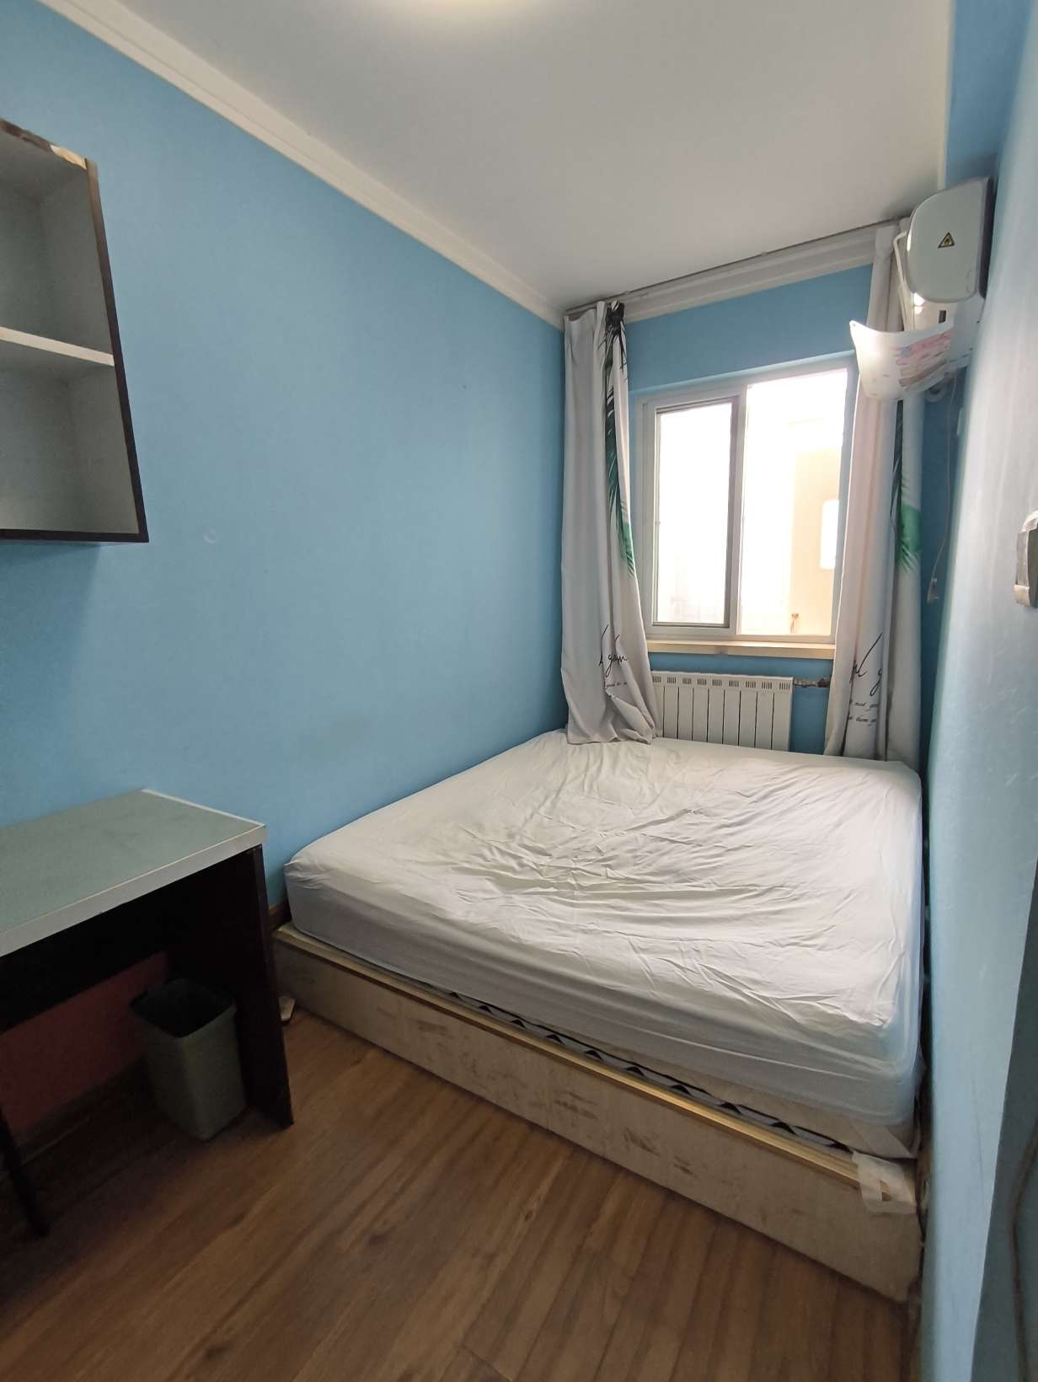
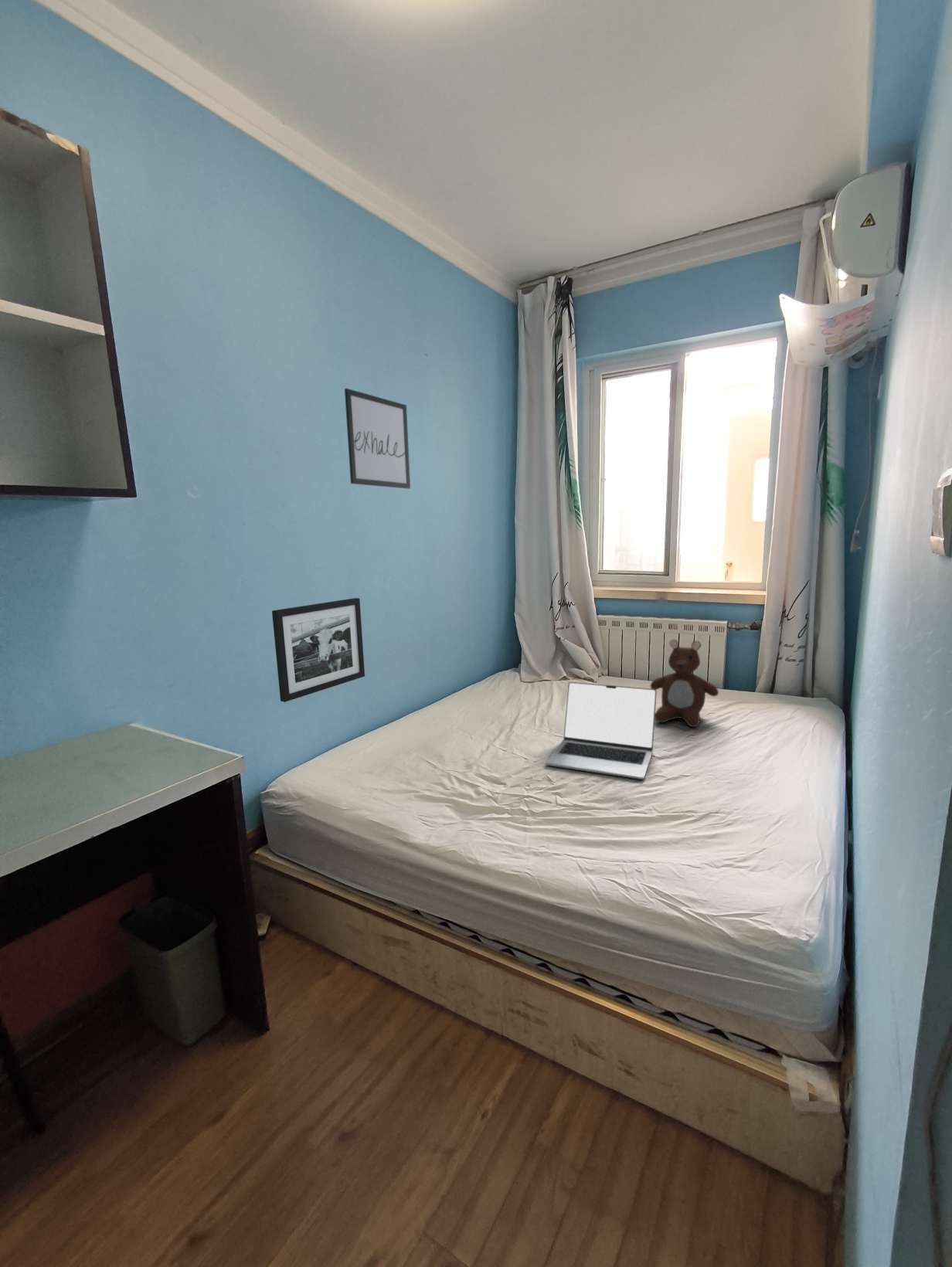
+ wall art [344,388,411,490]
+ laptop [546,681,658,780]
+ picture frame [271,597,365,703]
+ teddy bear [650,639,719,728]
